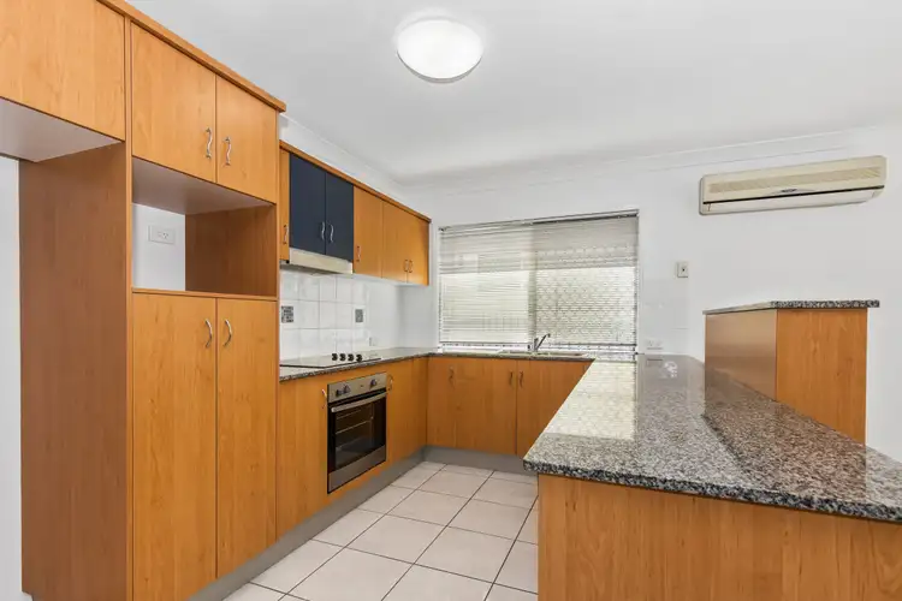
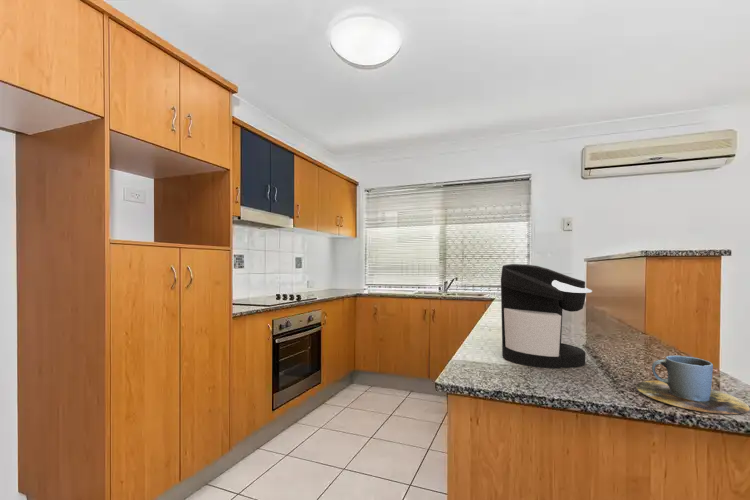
+ coffee maker [500,263,593,370]
+ cup [635,355,750,415]
